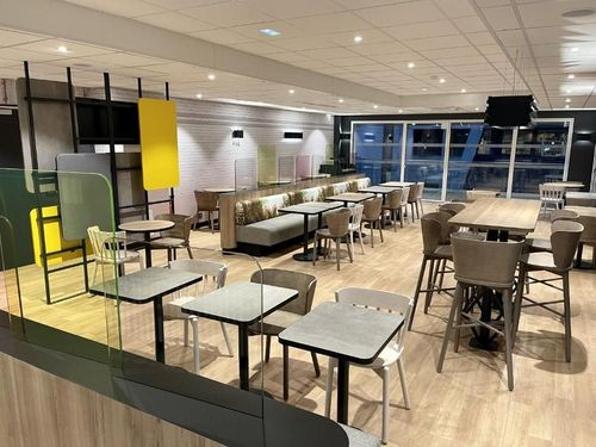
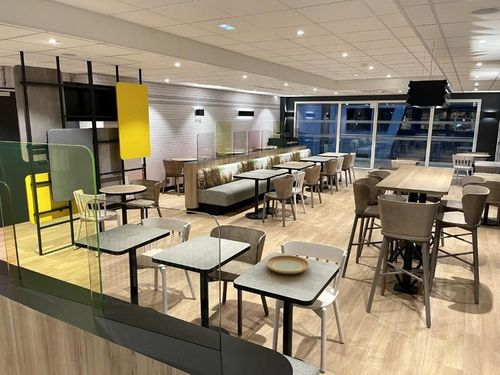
+ plate [265,254,310,275]
